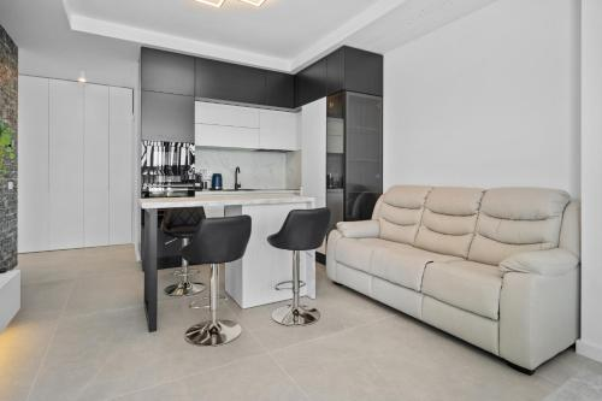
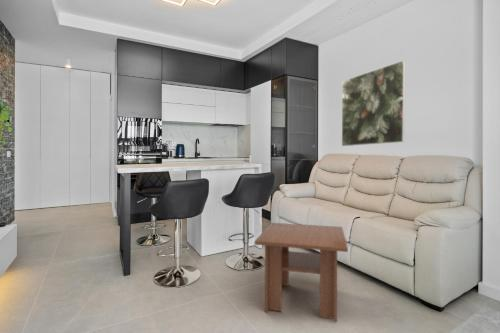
+ coffee table [254,222,349,323]
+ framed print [341,59,406,147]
